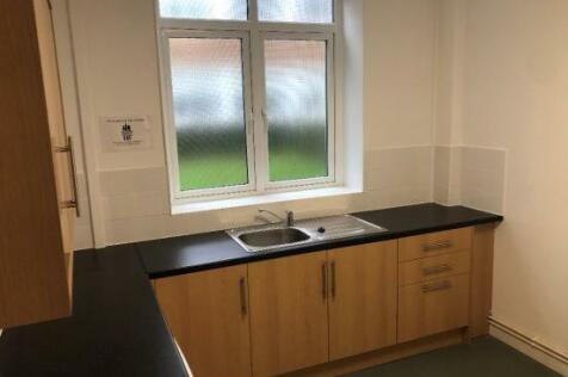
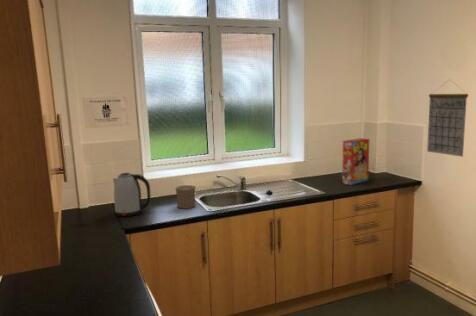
+ kettle [112,172,152,217]
+ calendar [426,78,469,158]
+ cereal box [341,137,370,186]
+ cup [175,184,196,209]
